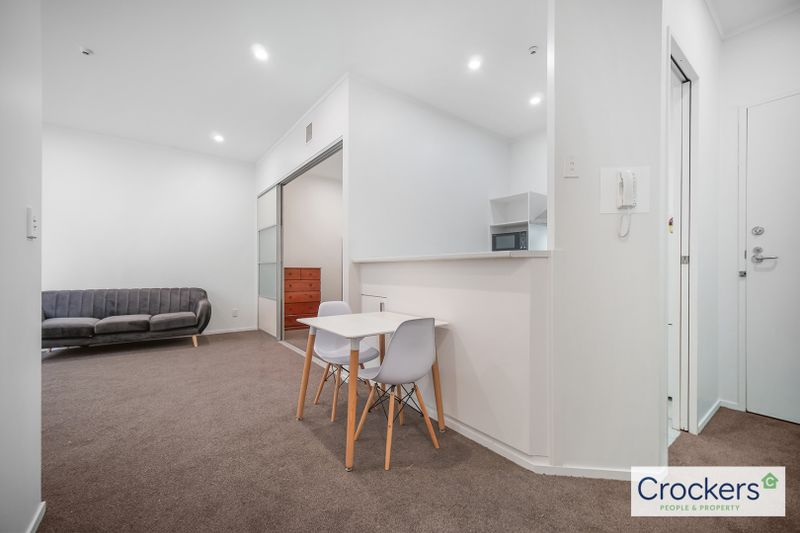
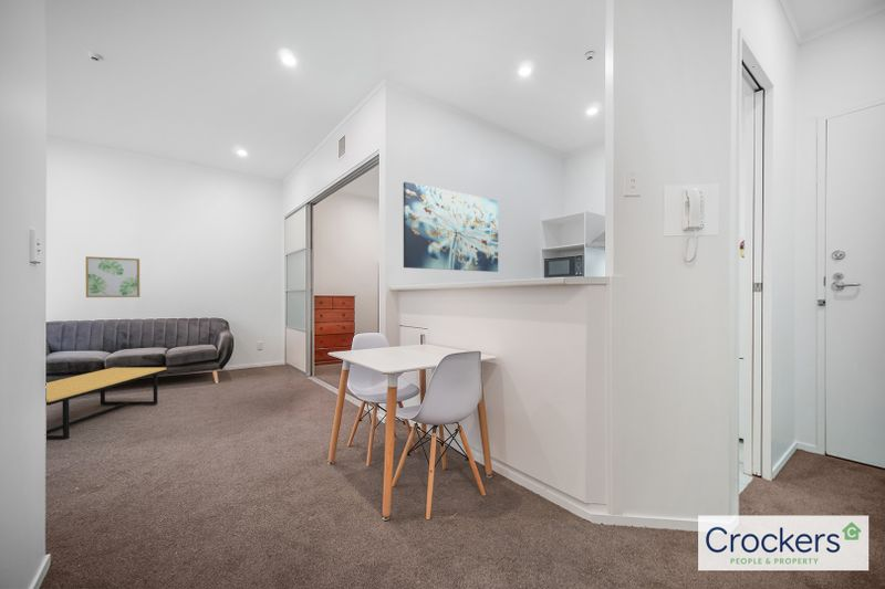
+ wall art [85,255,140,298]
+ coffee table [45,367,167,441]
+ wall art [403,181,499,273]
